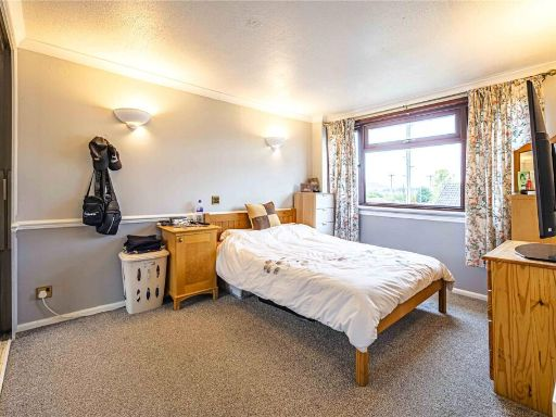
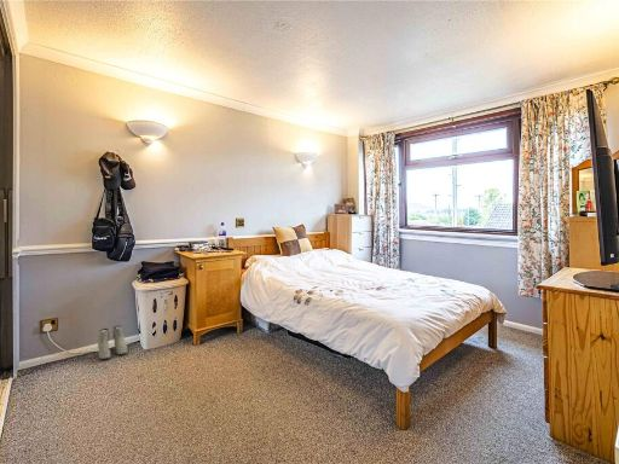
+ boots [97,324,128,360]
